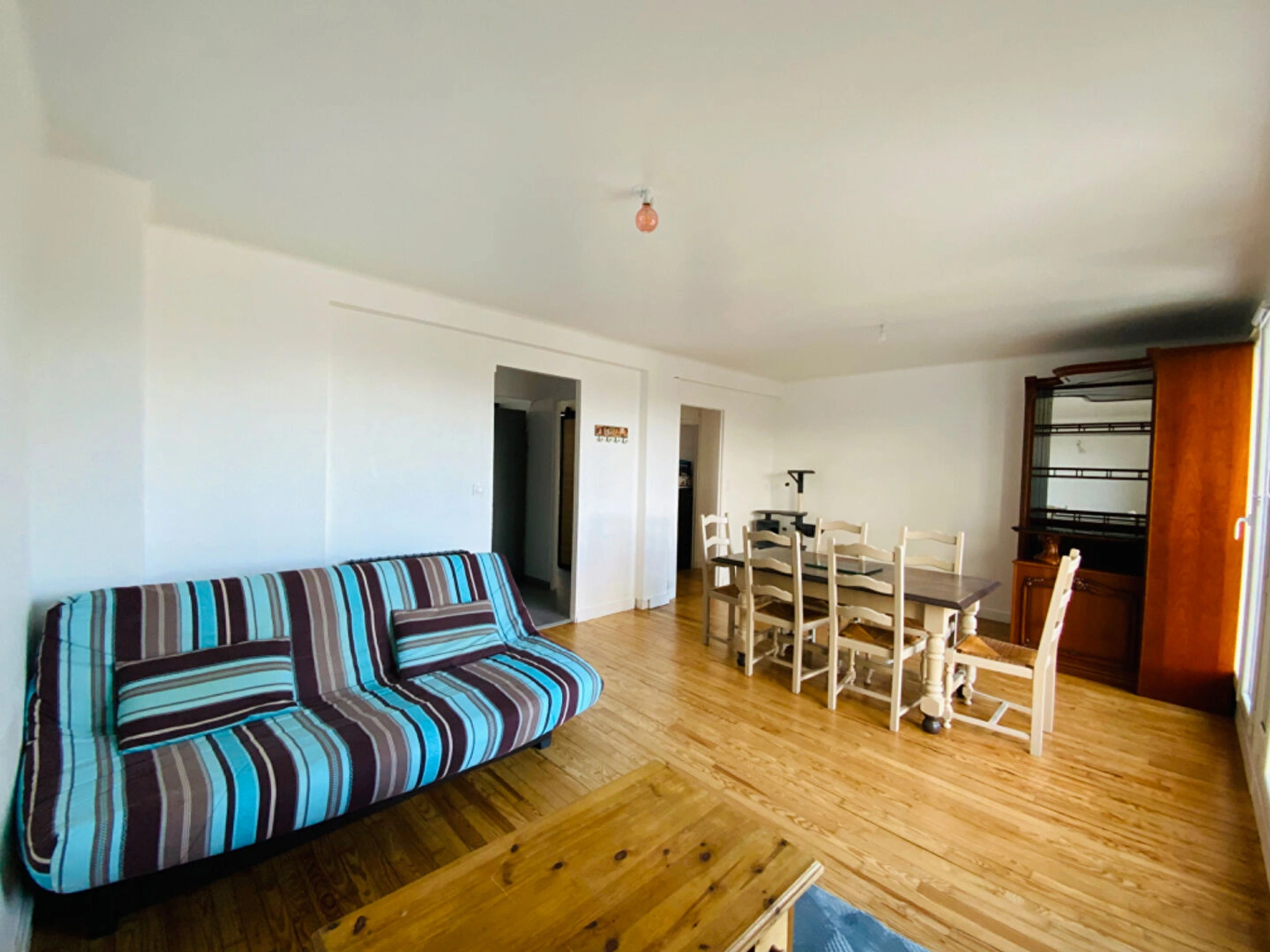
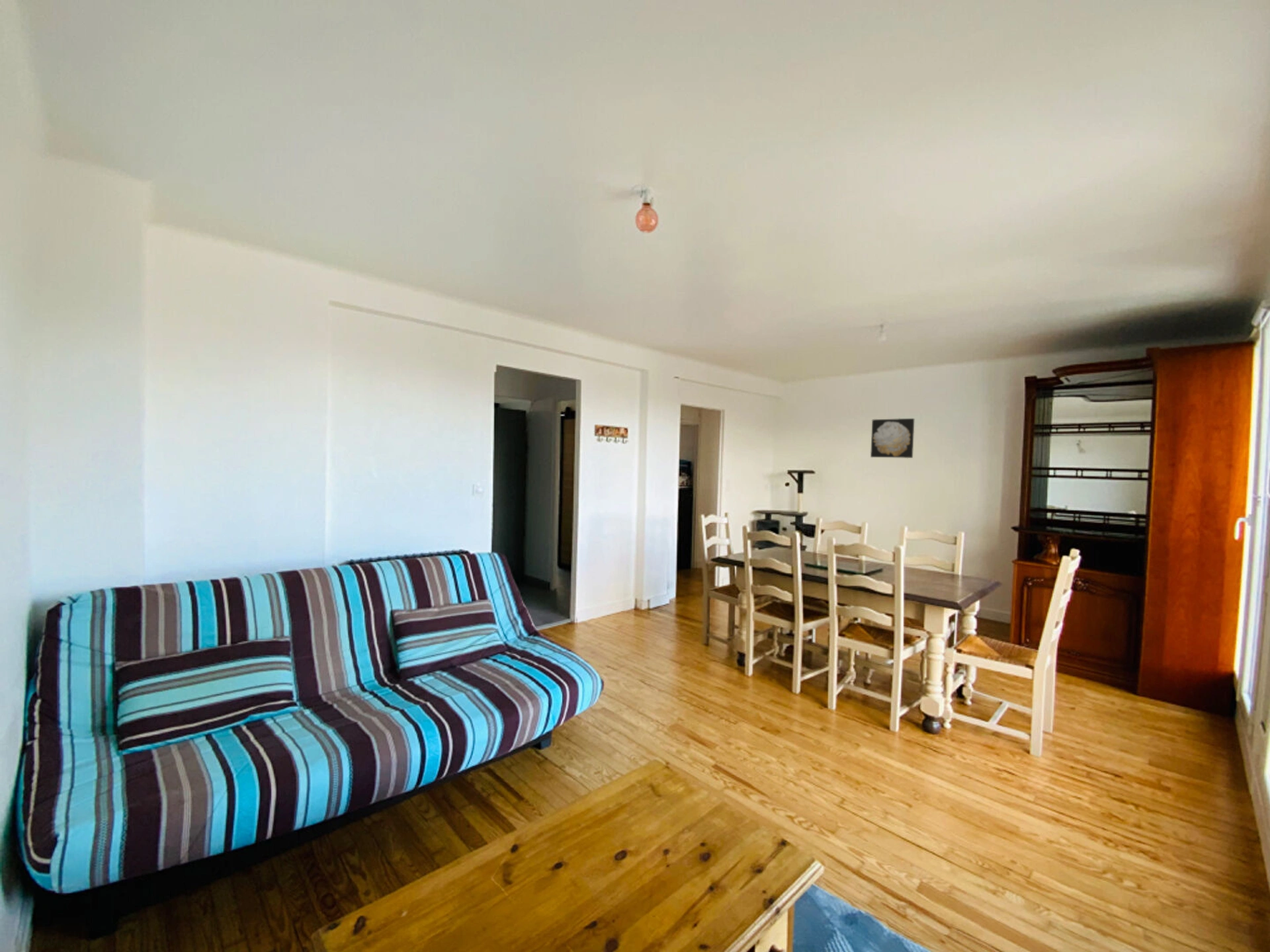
+ wall art [870,418,915,459]
